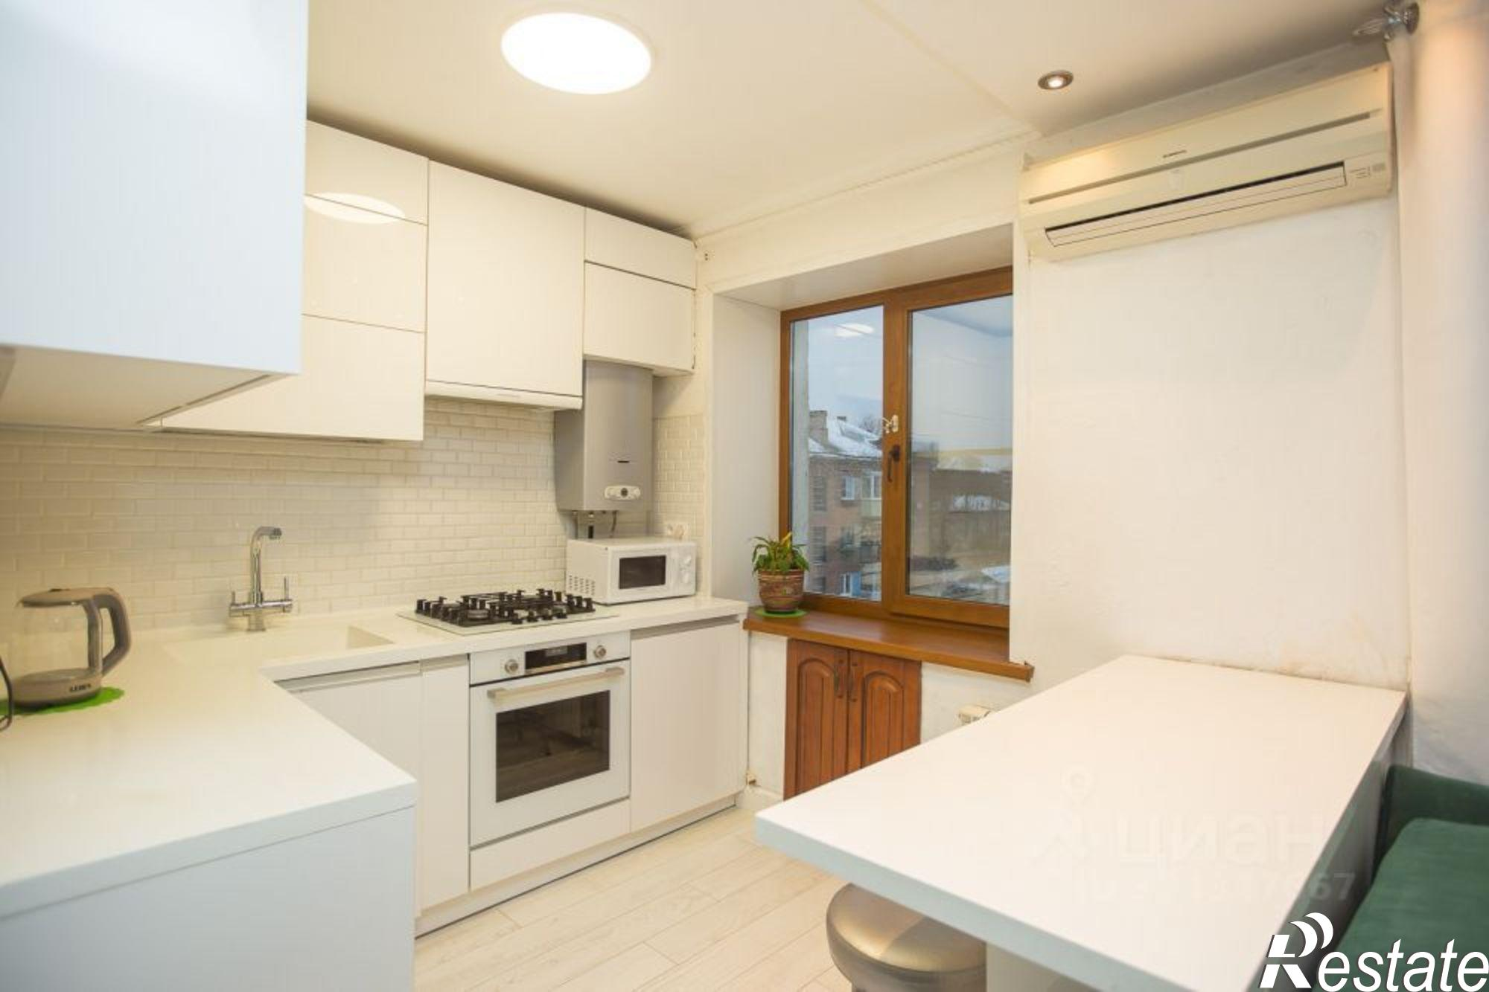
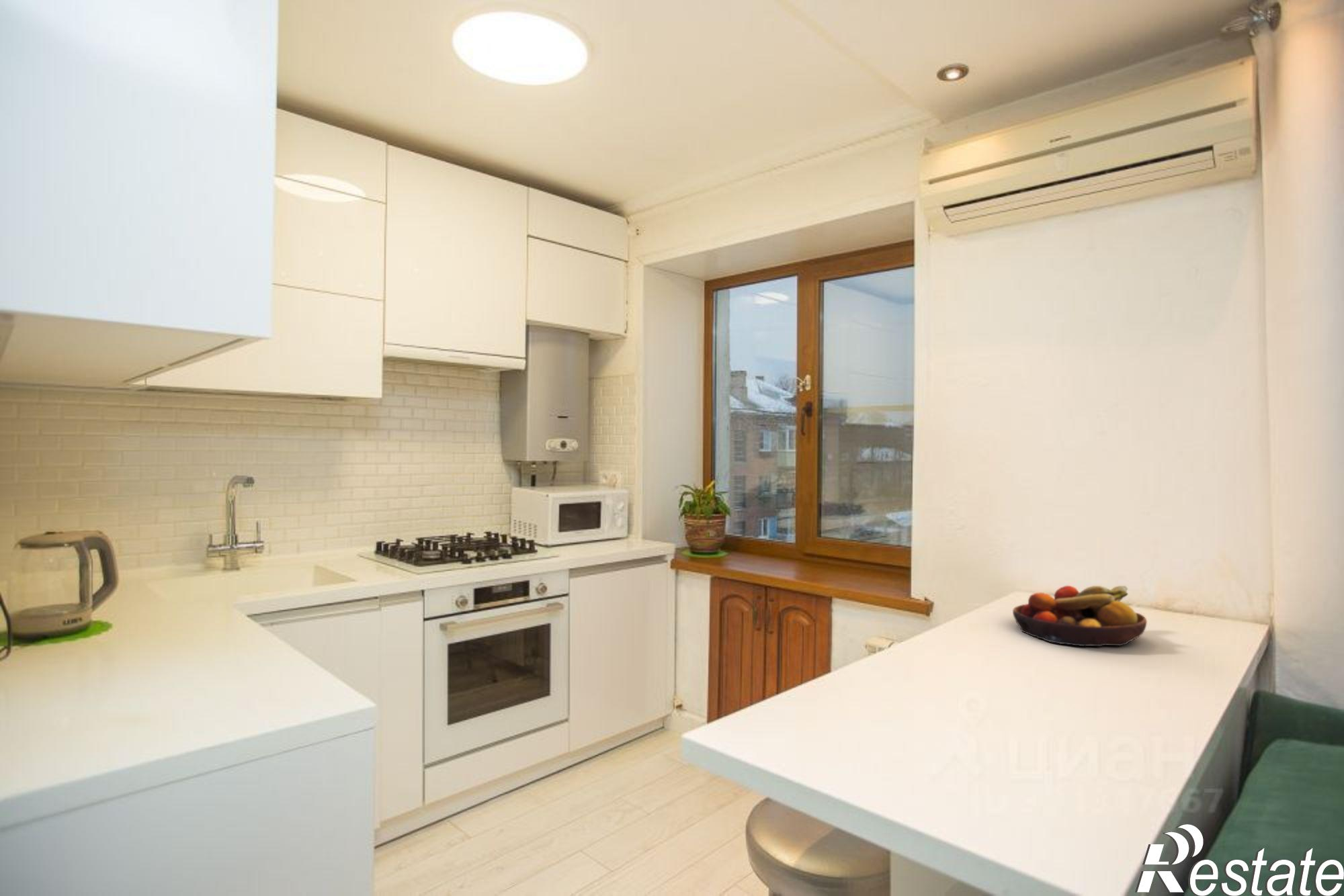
+ fruit bowl [1012,585,1148,647]
